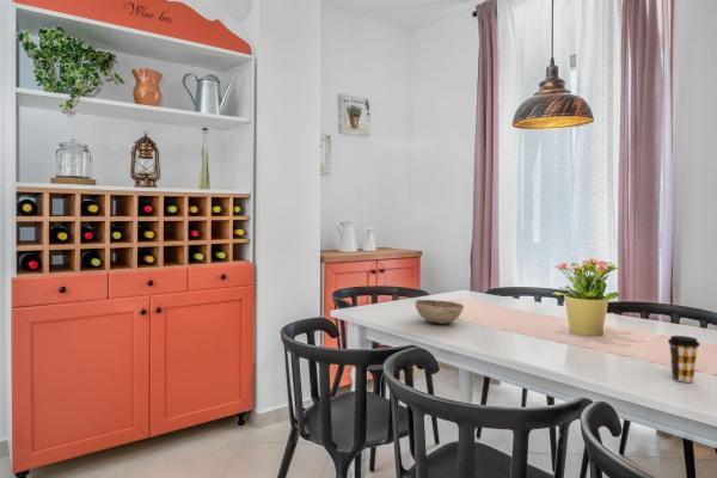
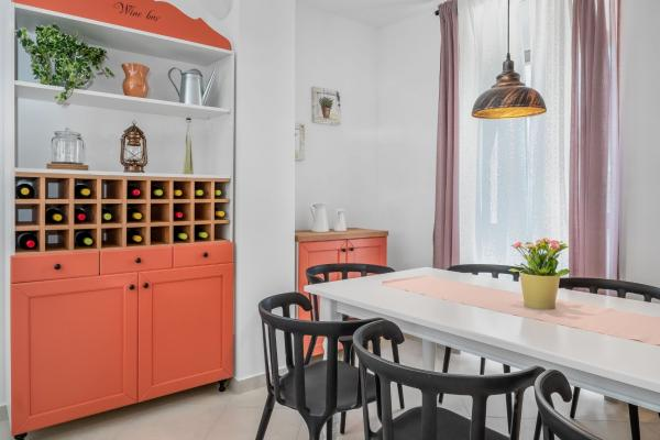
- decorative bowl [413,299,465,325]
- coffee cup [667,335,701,384]
